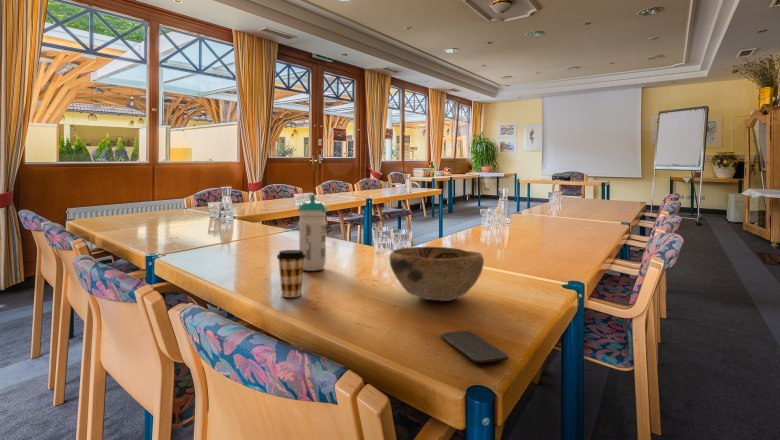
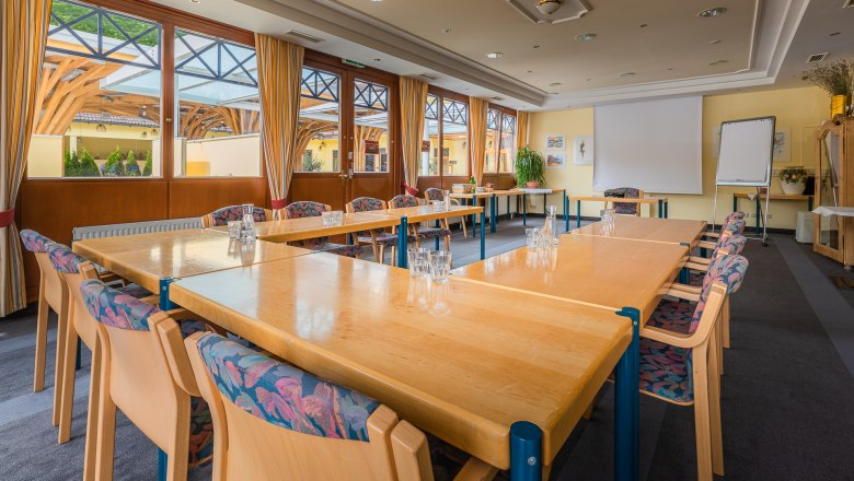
- water bottle [297,194,328,272]
- coffee cup [276,249,306,298]
- decorative bowl [388,246,485,302]
- smartphone [440,330,509,364]
